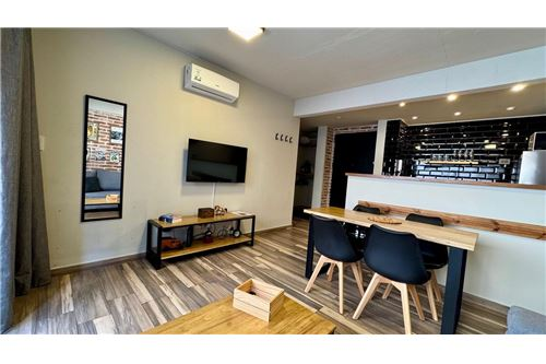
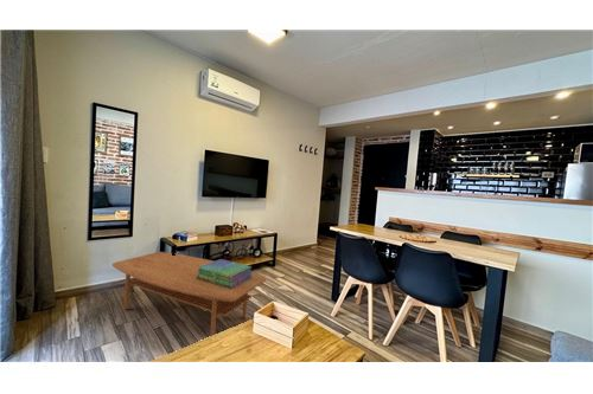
+ stack of books [196,258,254,289]
+ coffee table [111,251,267,337]
